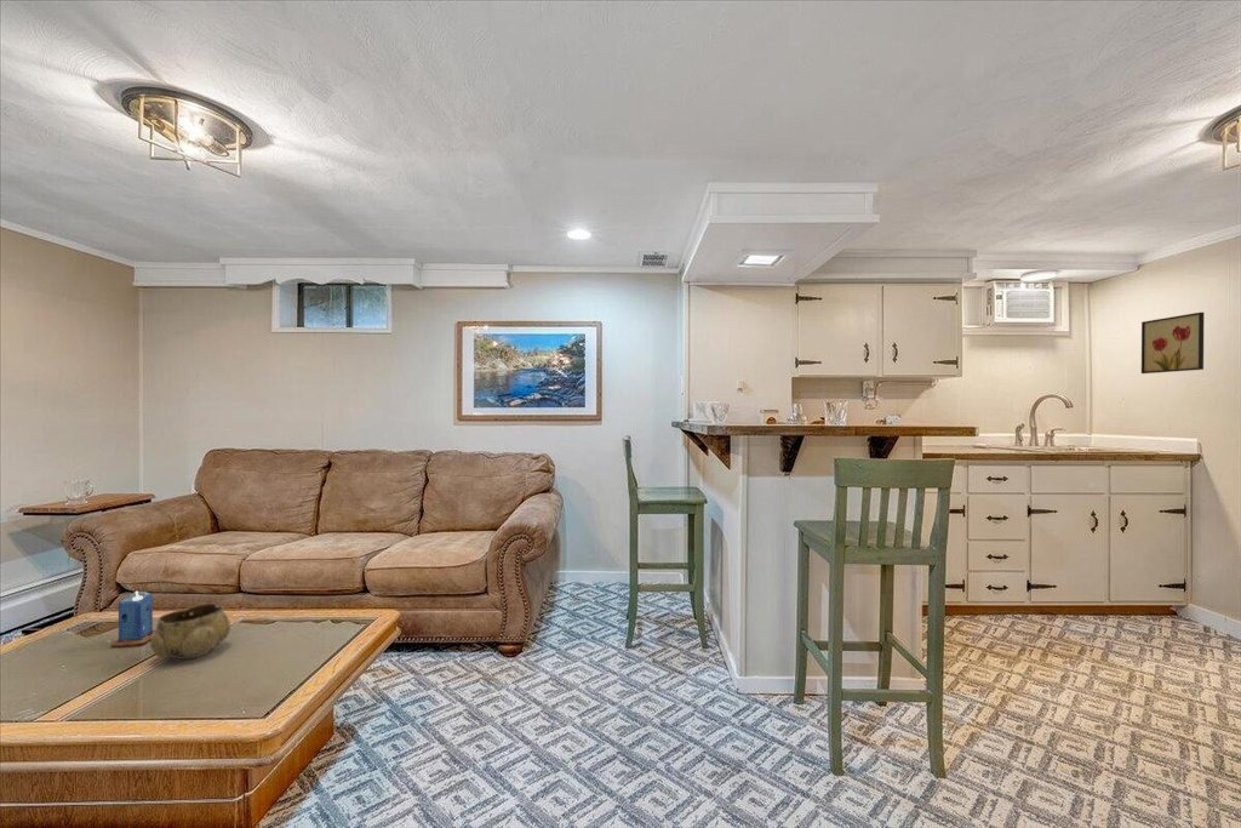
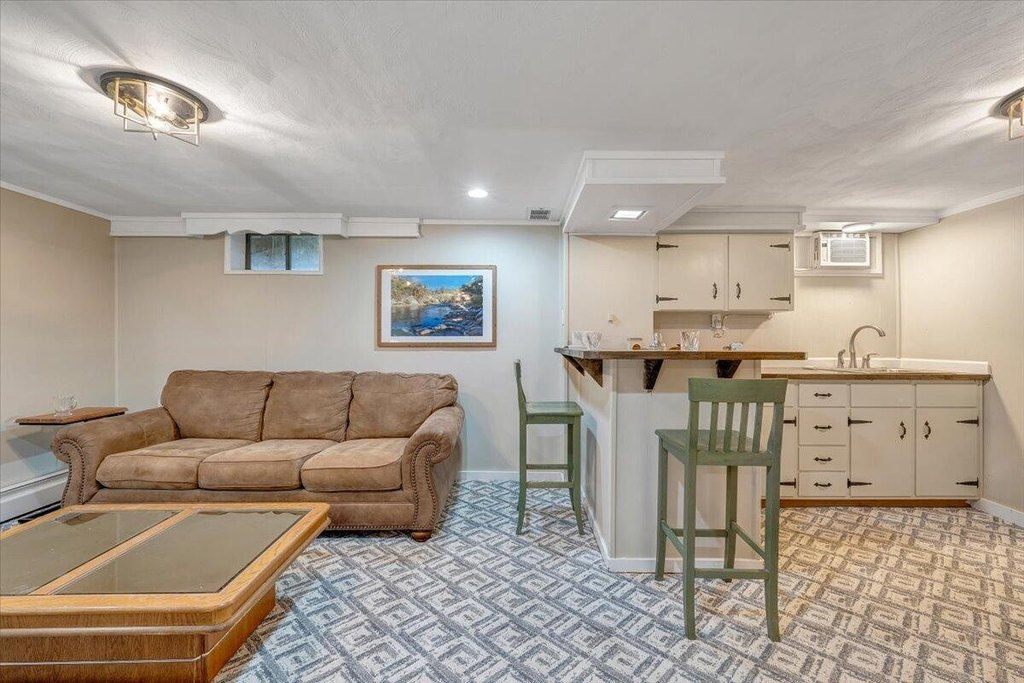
- candle [110,589,156,647]
- wall art [1140,312,1205,375]
- decorative bowl [149,603,231,661]
